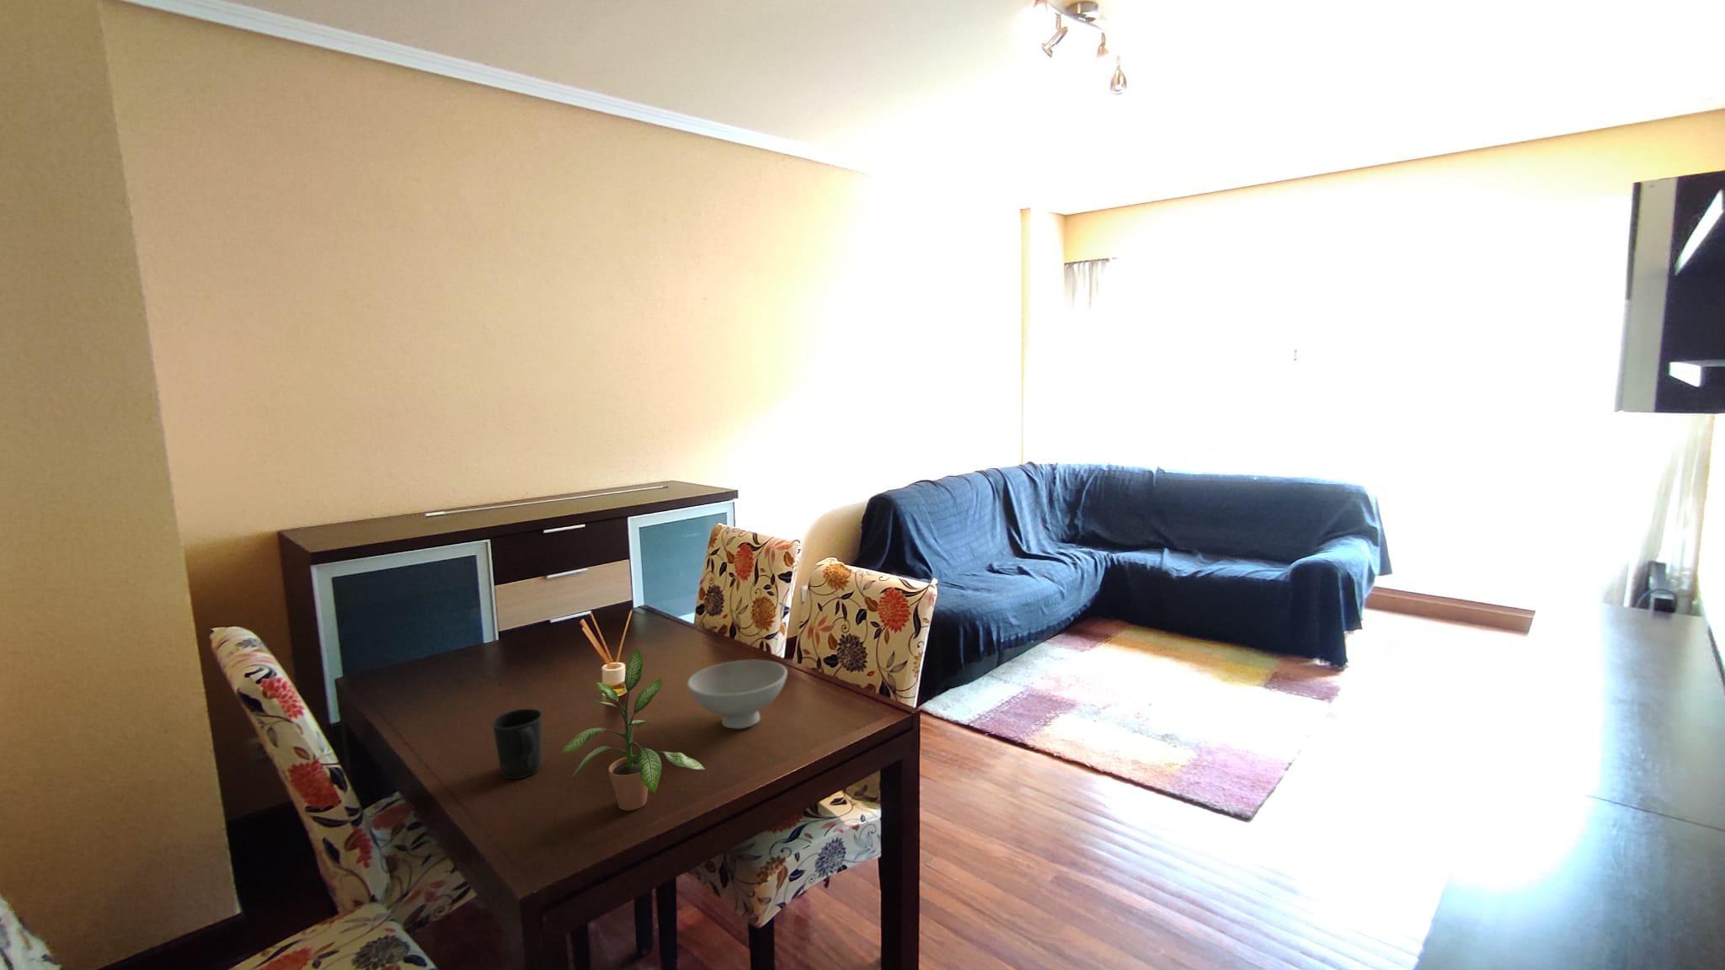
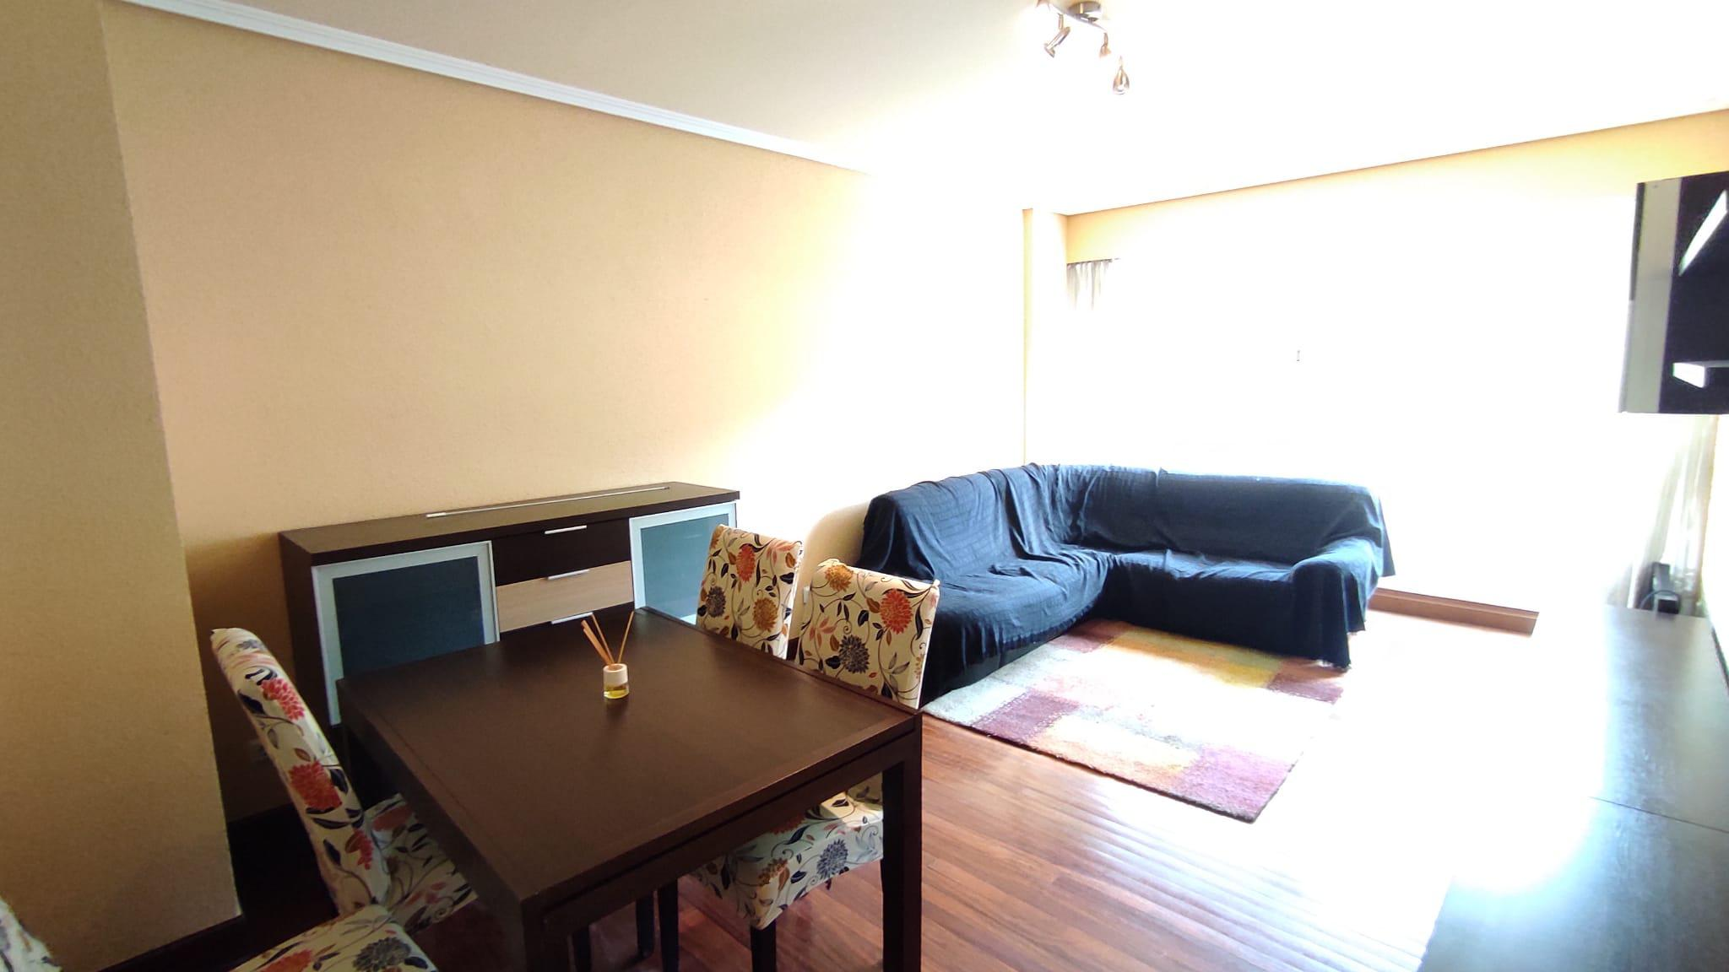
- bowl [686,660,788,730]
- mug [490,708,544,779]
- potted plant [559,647,706,811]
